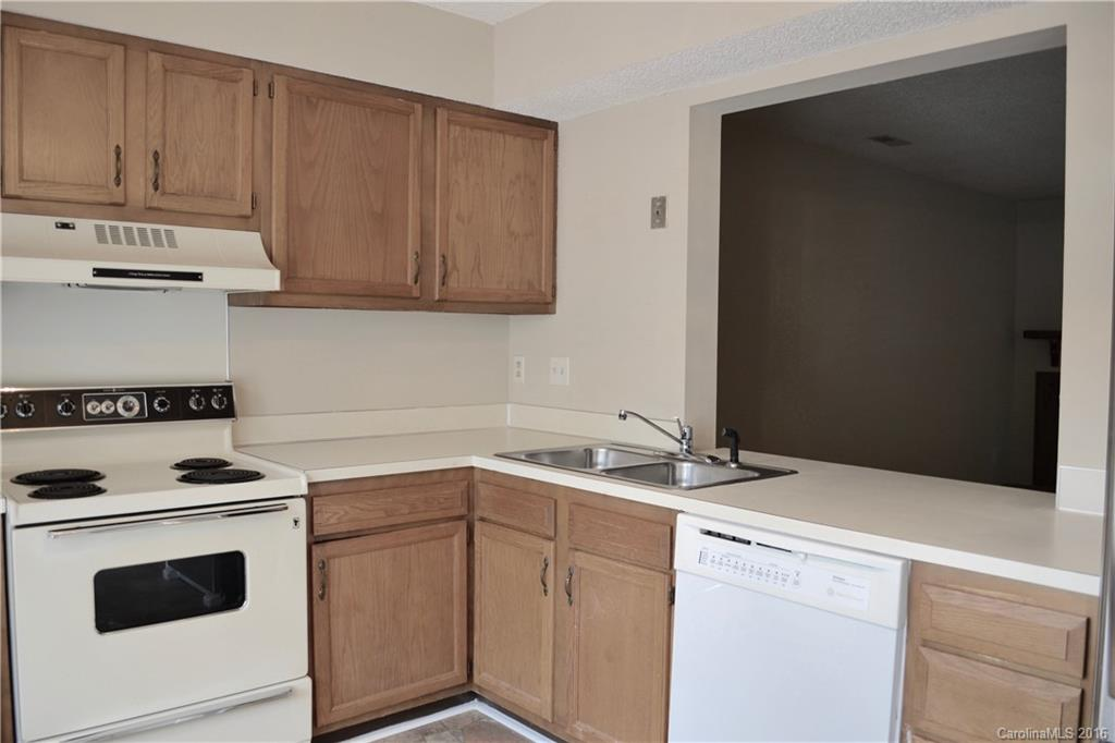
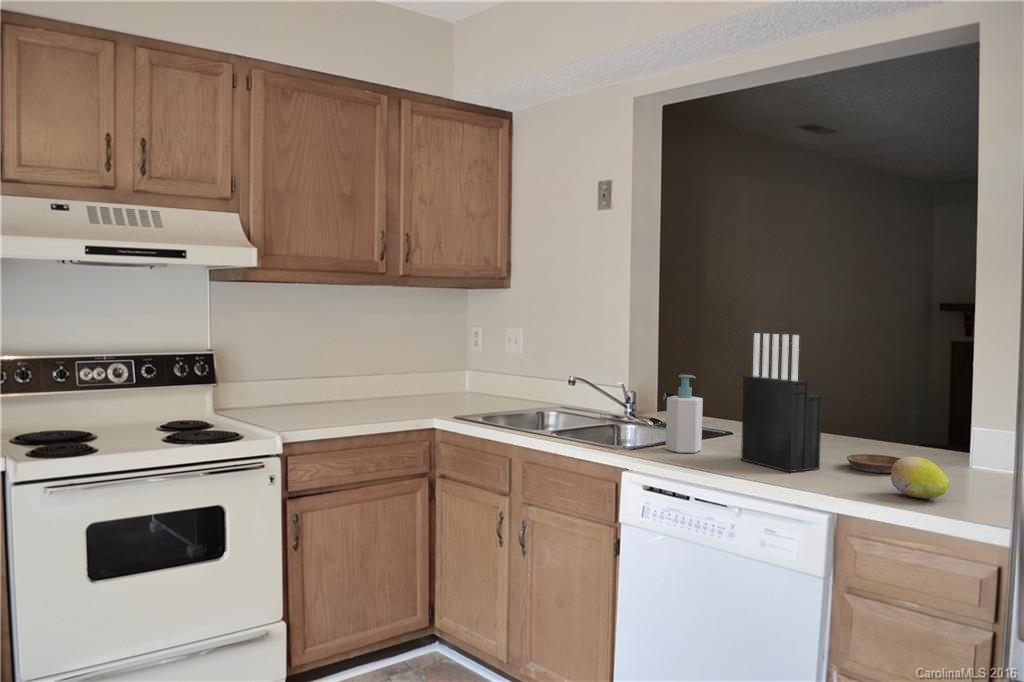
+ knife block [740,332,823,473]
+ soap bottle [665,374,704,454]
+ fruit [890,456,950,500]
+ saucer [845,453,902,474]
